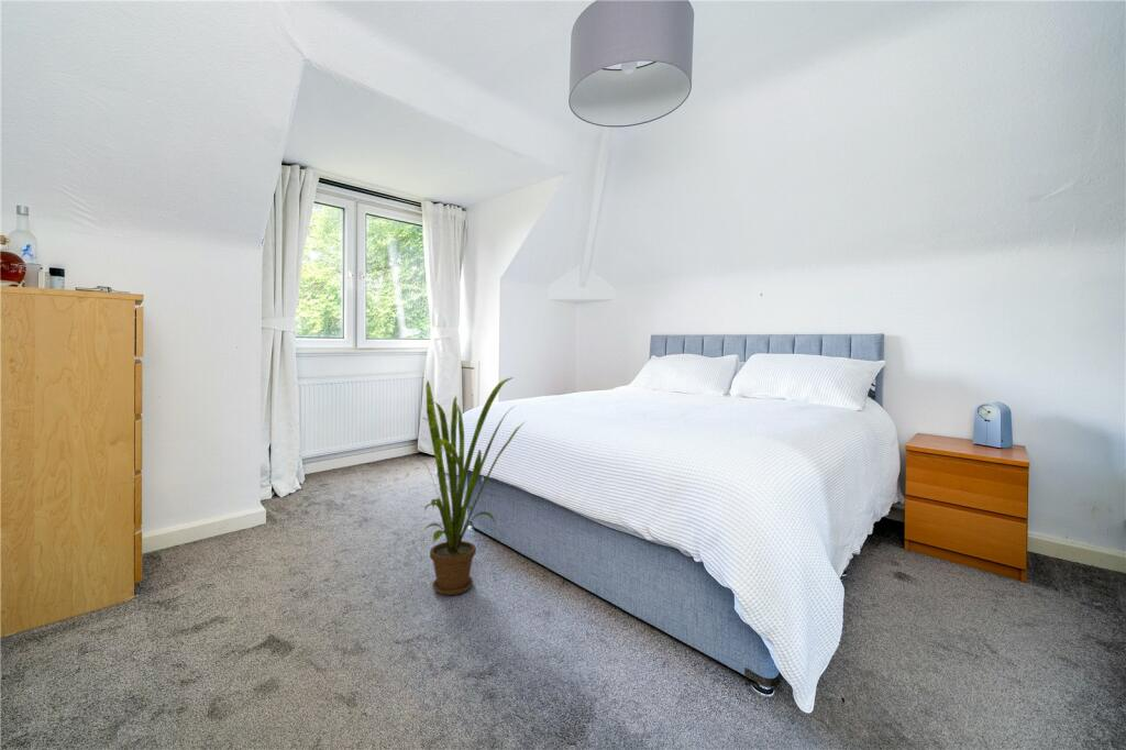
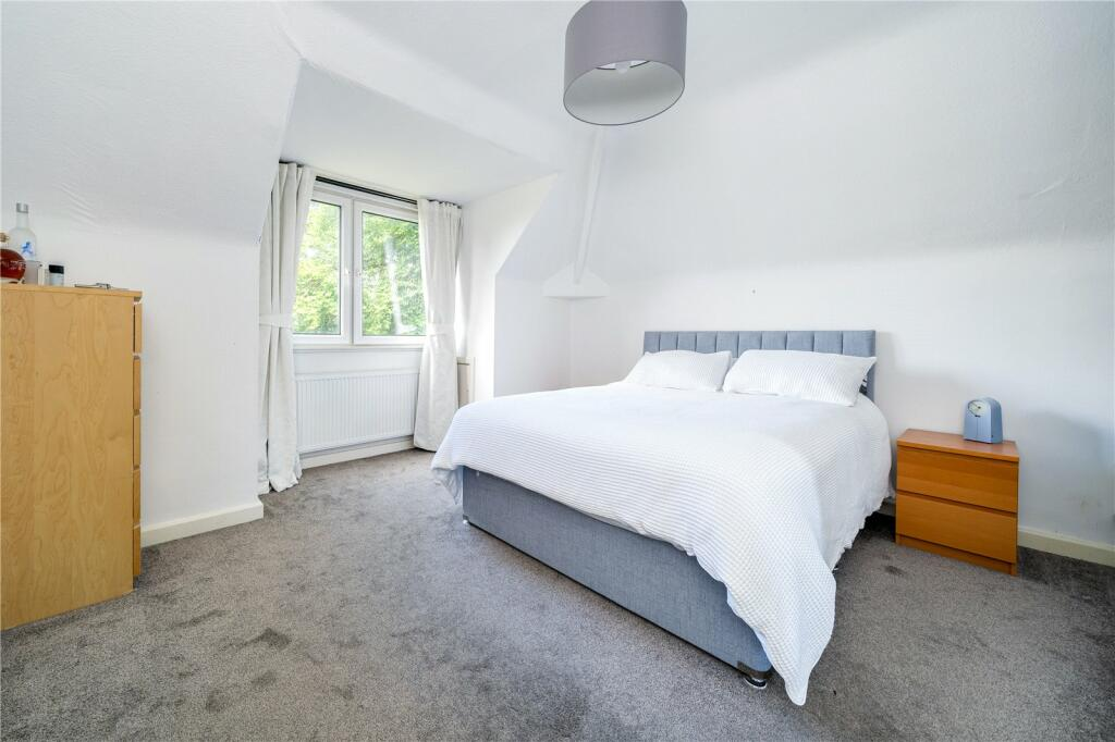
- house plant [417,376,527,596]
